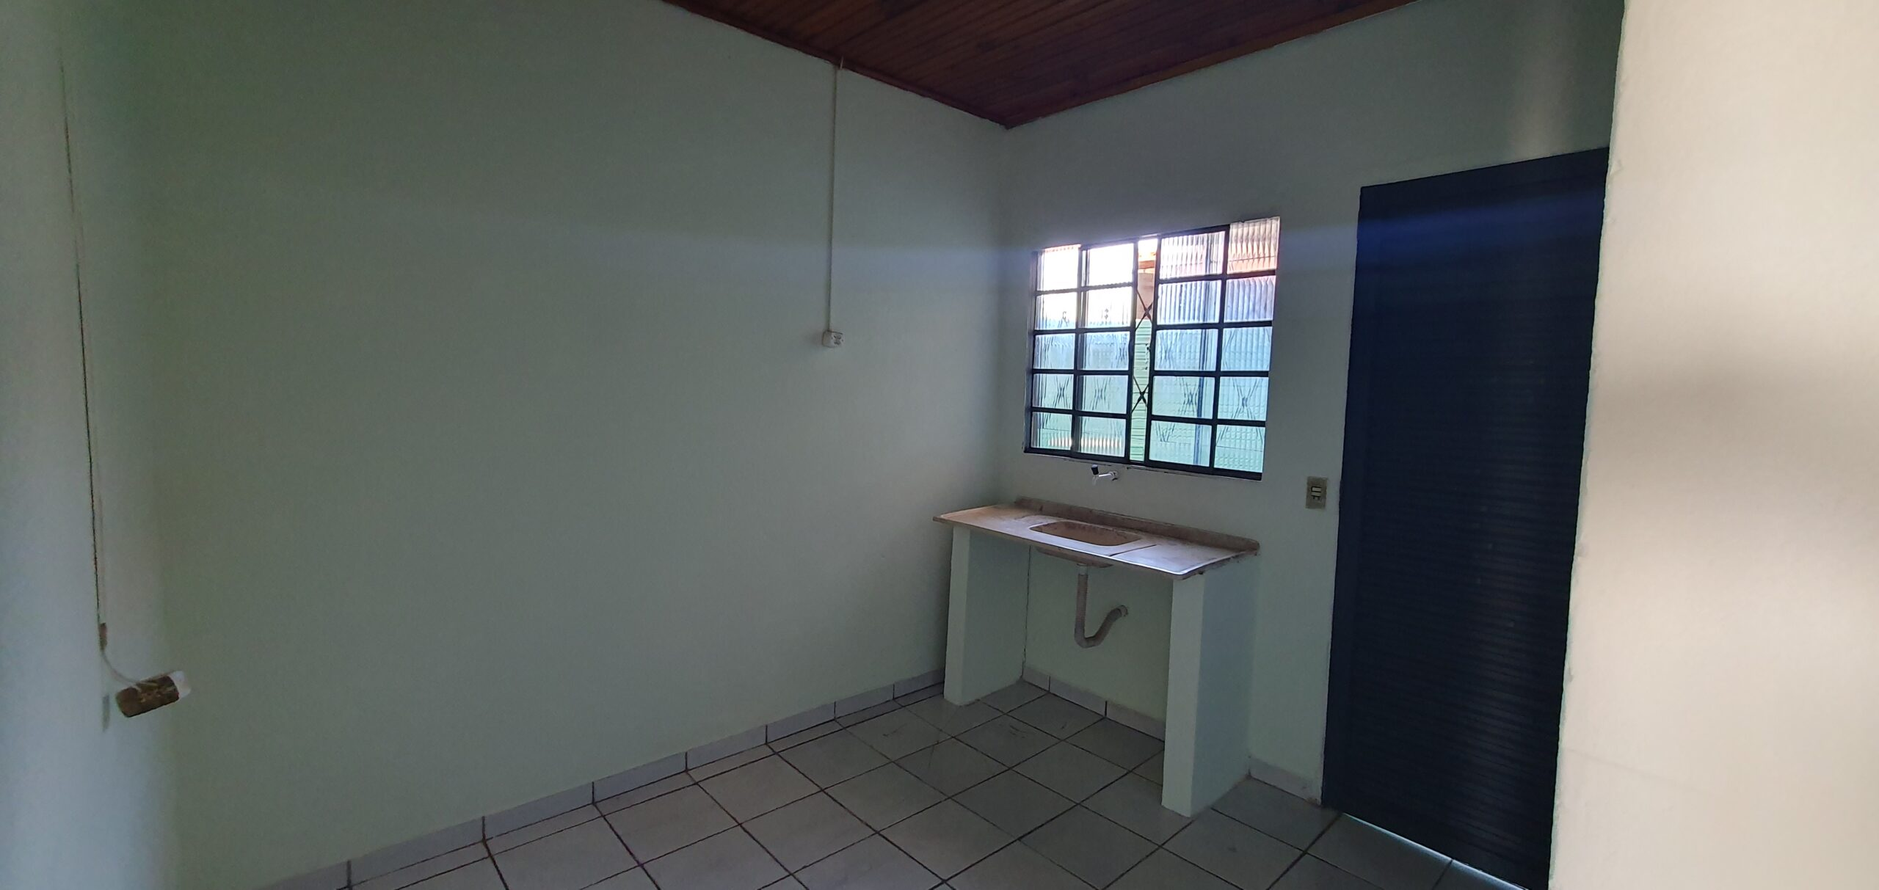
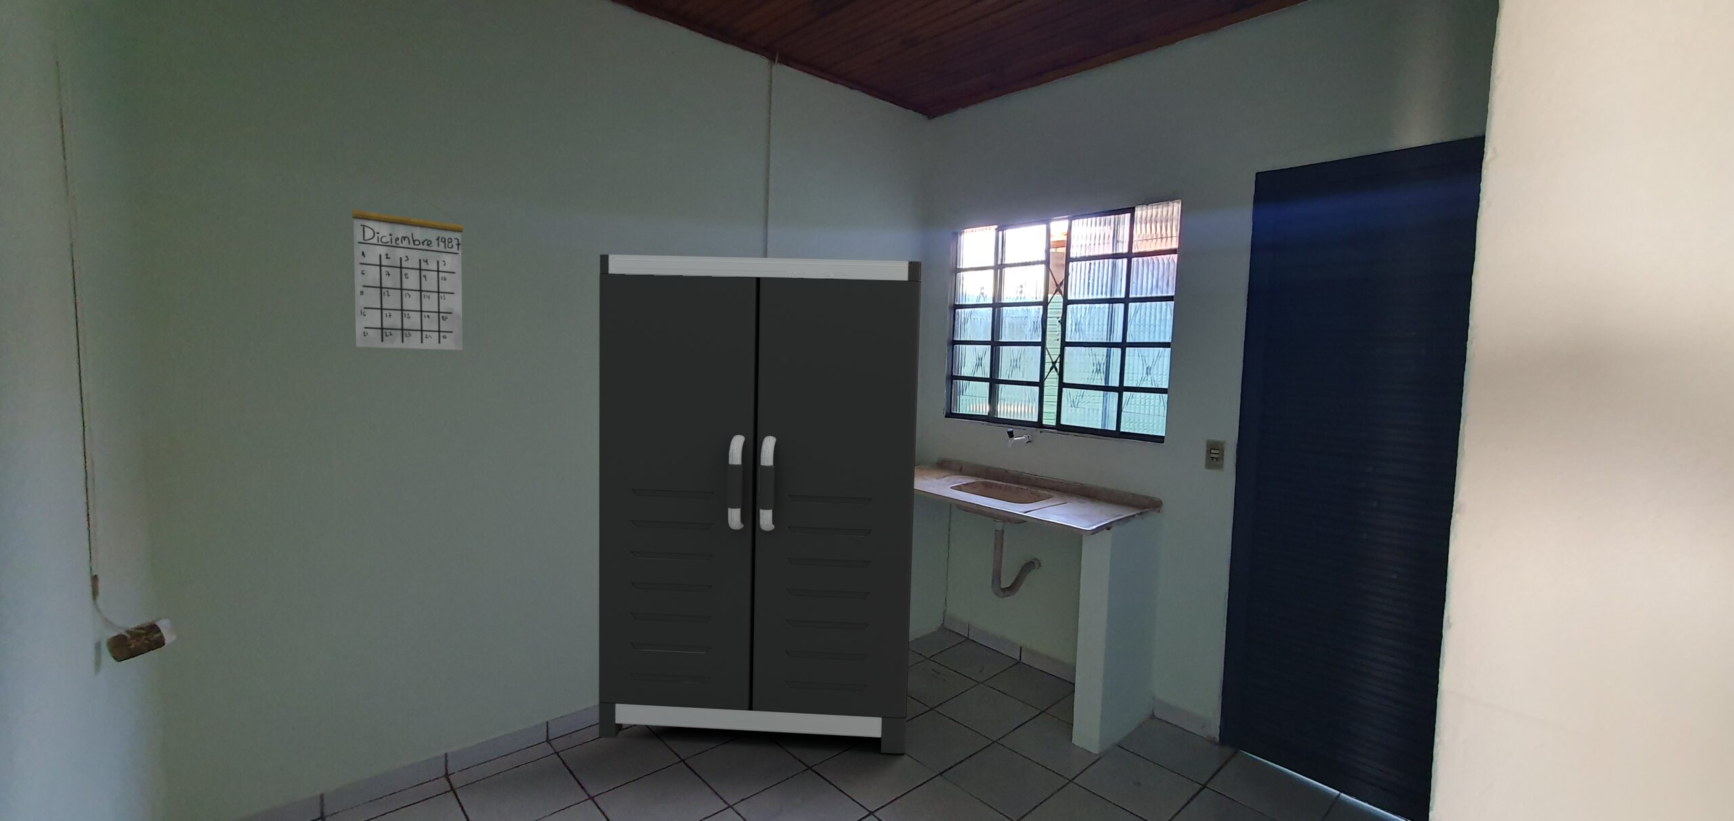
+ calendar [352,186,463,350]
+ storage cabinet [598,254,922,754]
